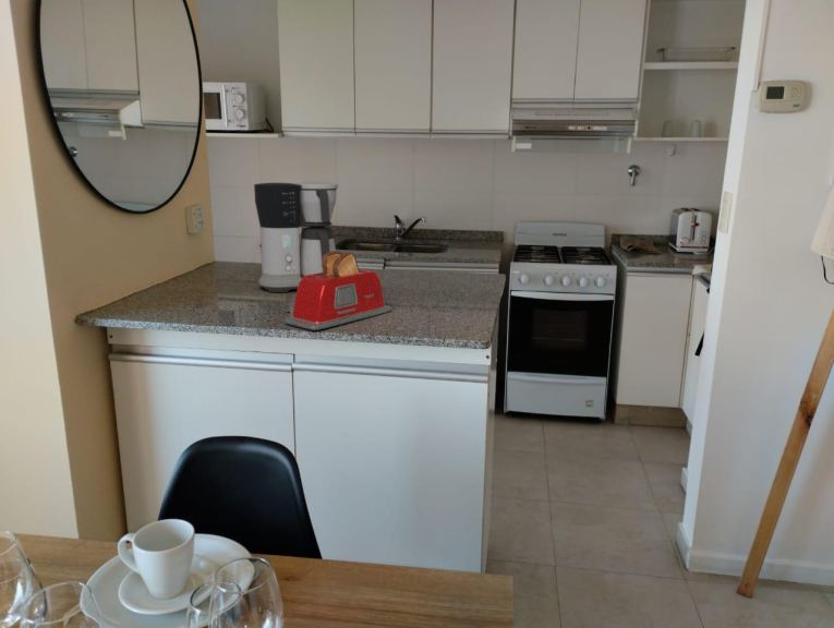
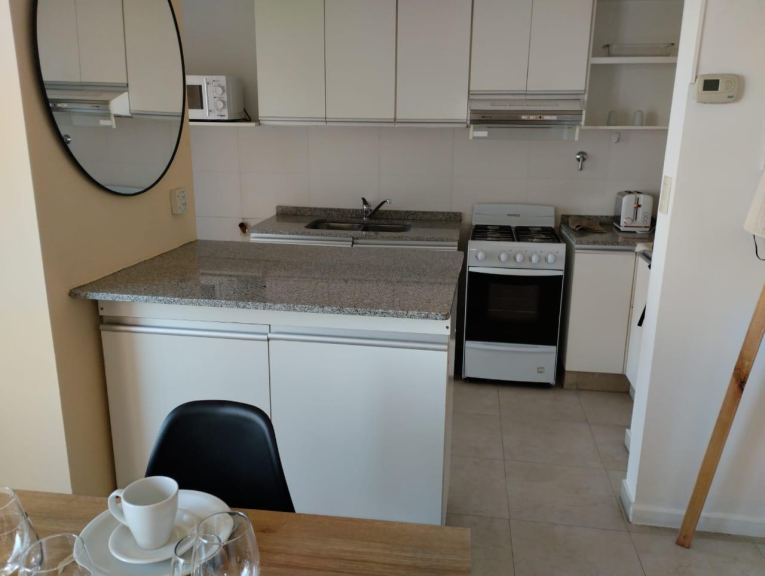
- coffee maker [253,181,339,293]
- toaster [283,250,394,331]
